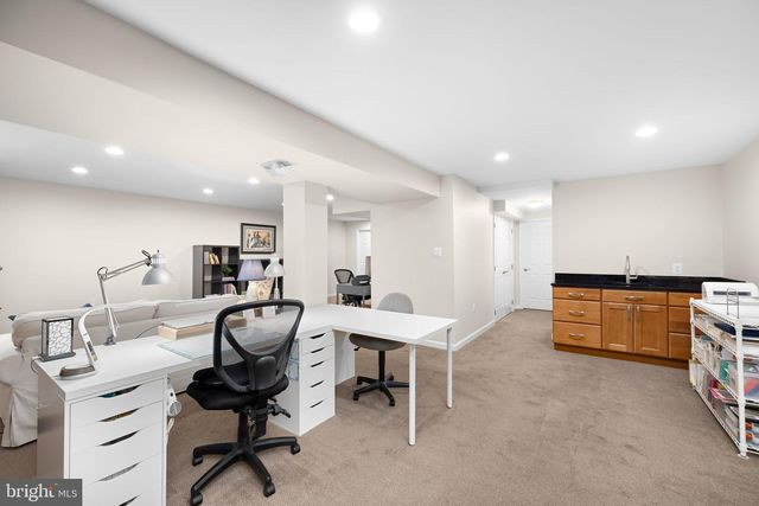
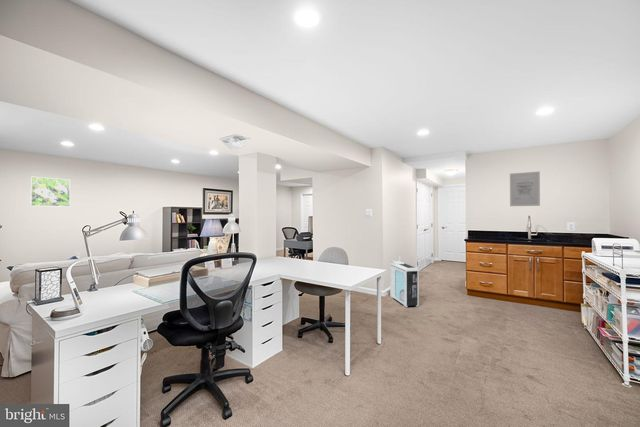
+ wall art [509,170,541,207]
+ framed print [30,175,71,208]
+ air purifier [389,260,420,308]
